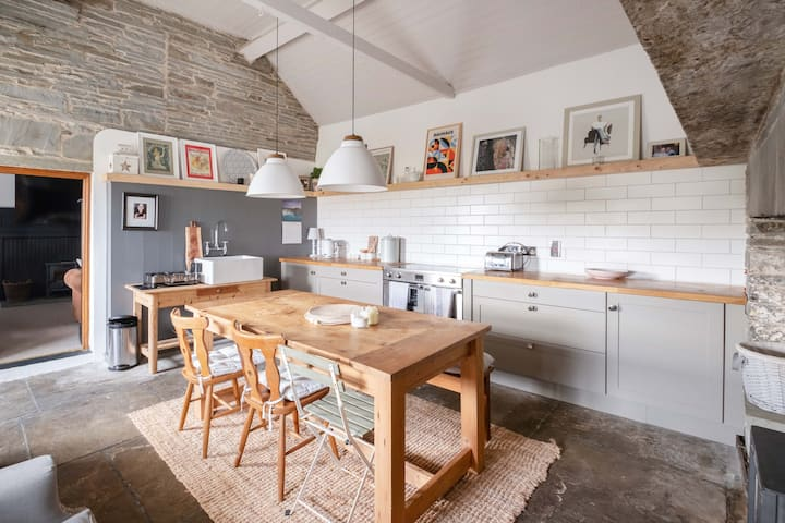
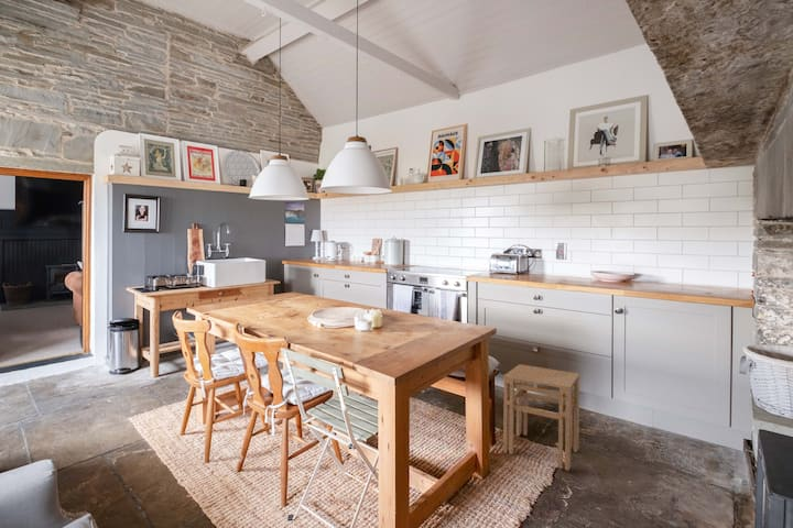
+ stool [502,363,580,472]
